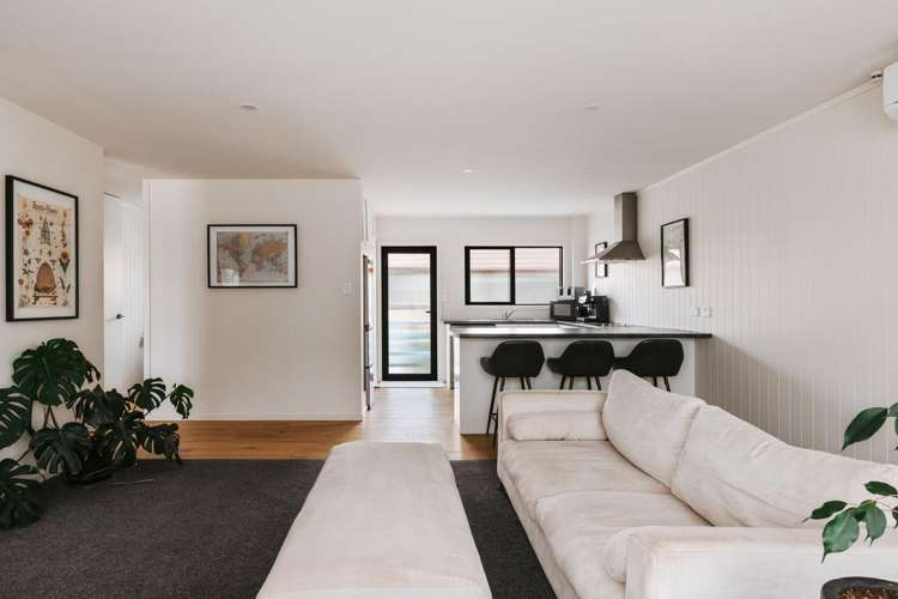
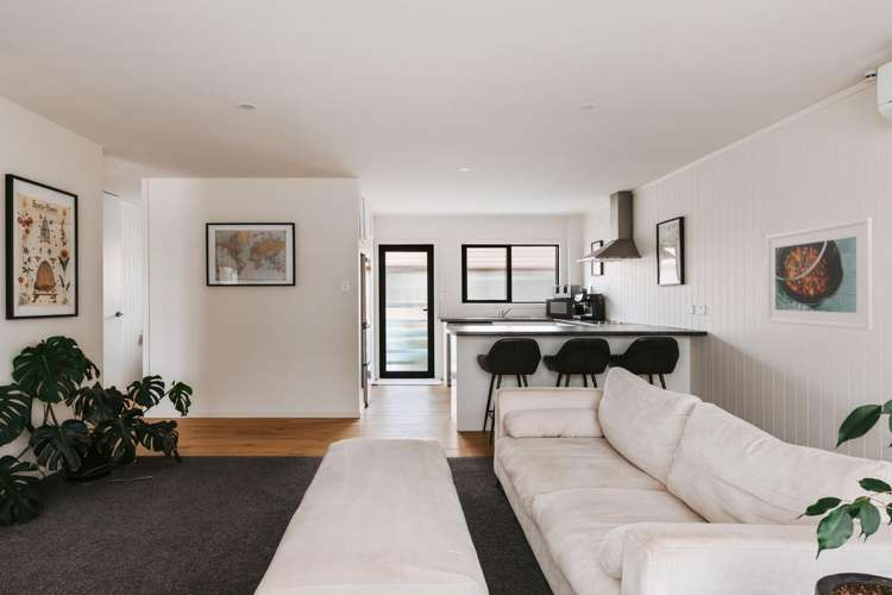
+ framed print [765,217,874,332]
